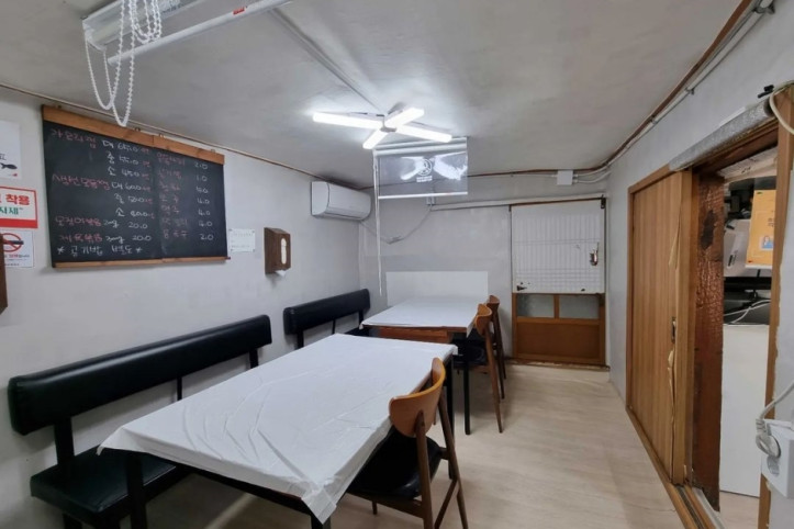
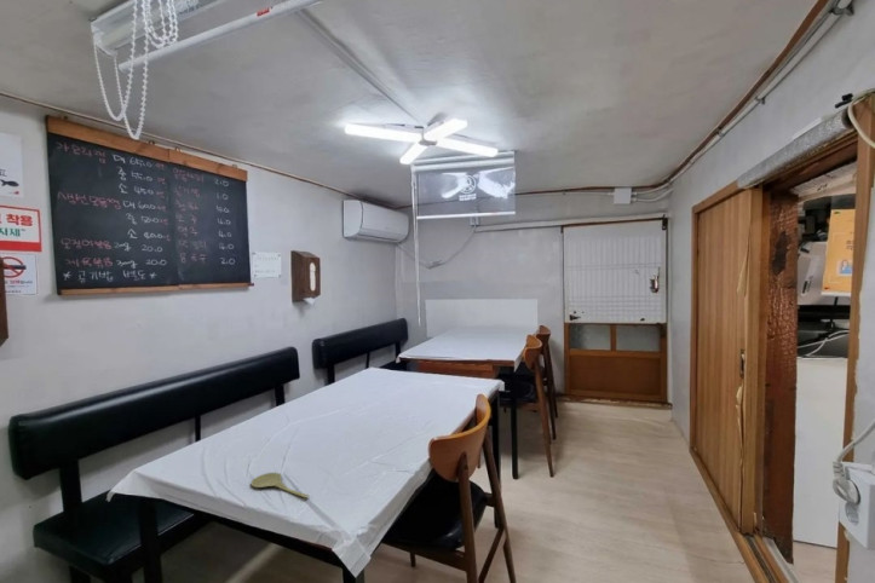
+ spoon [249,472,310,500]
